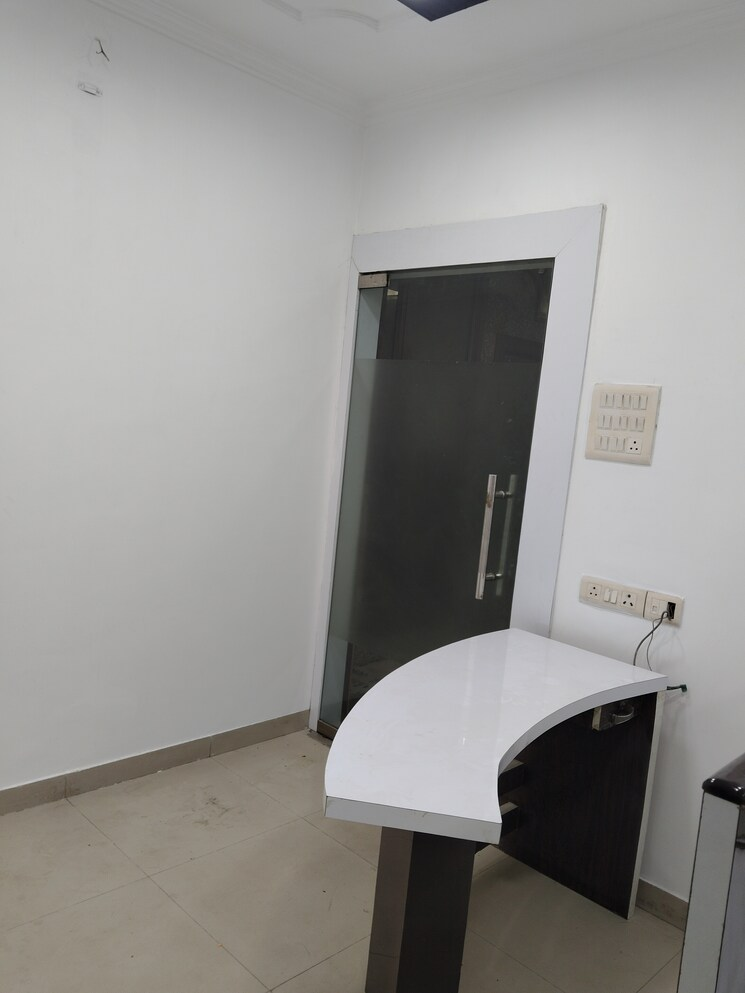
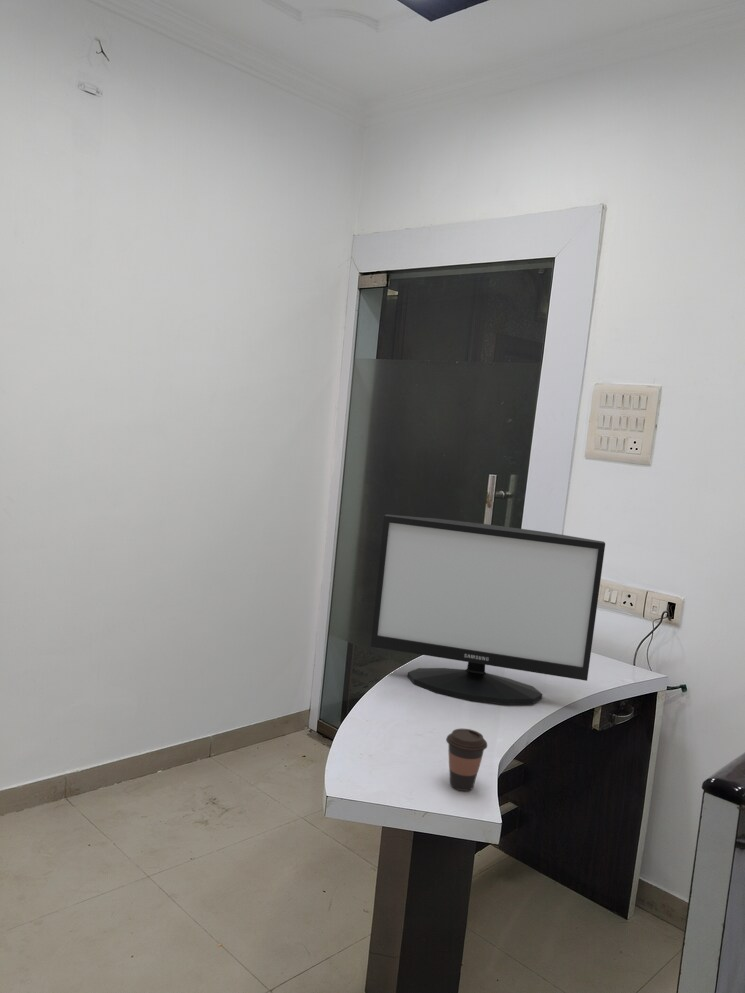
+ coffee cup [445,728,488,792]
+ monitor [370,514,606,705]
